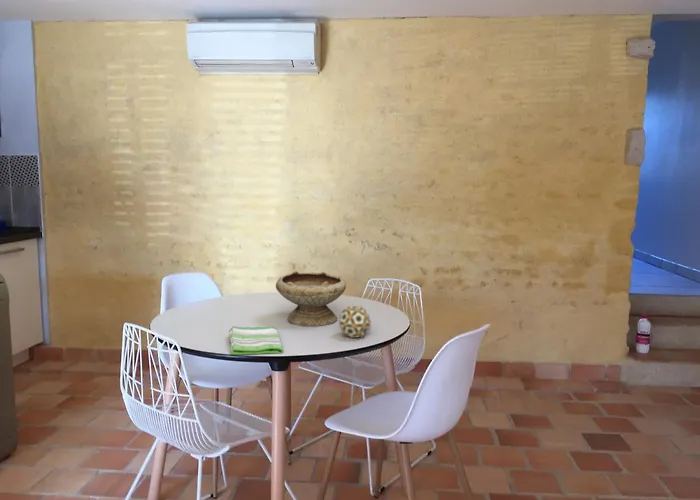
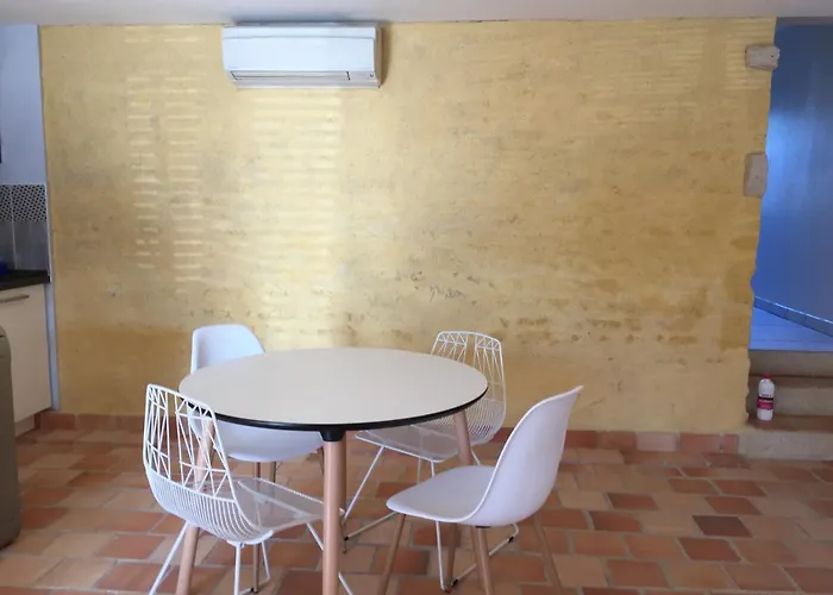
- bowl [275,270,347,327]
- dish towel [228,325,284,356]
- decorative ball [338,305,372,339]
